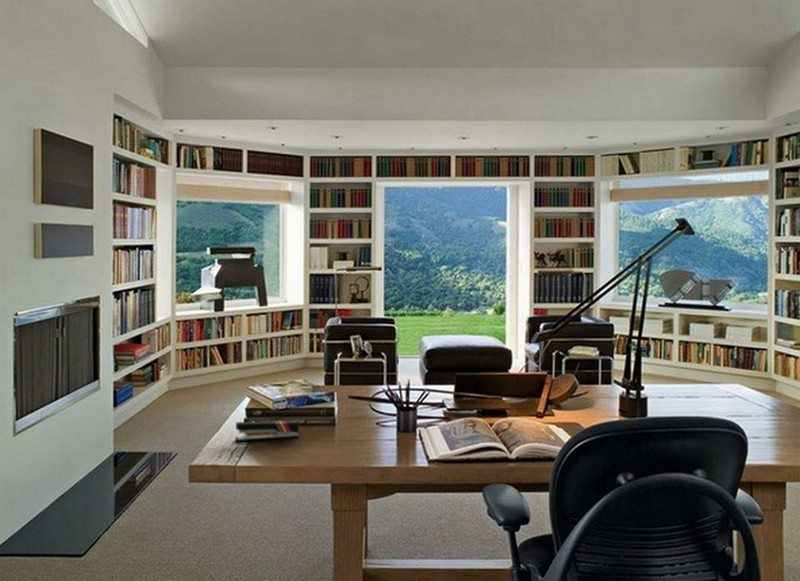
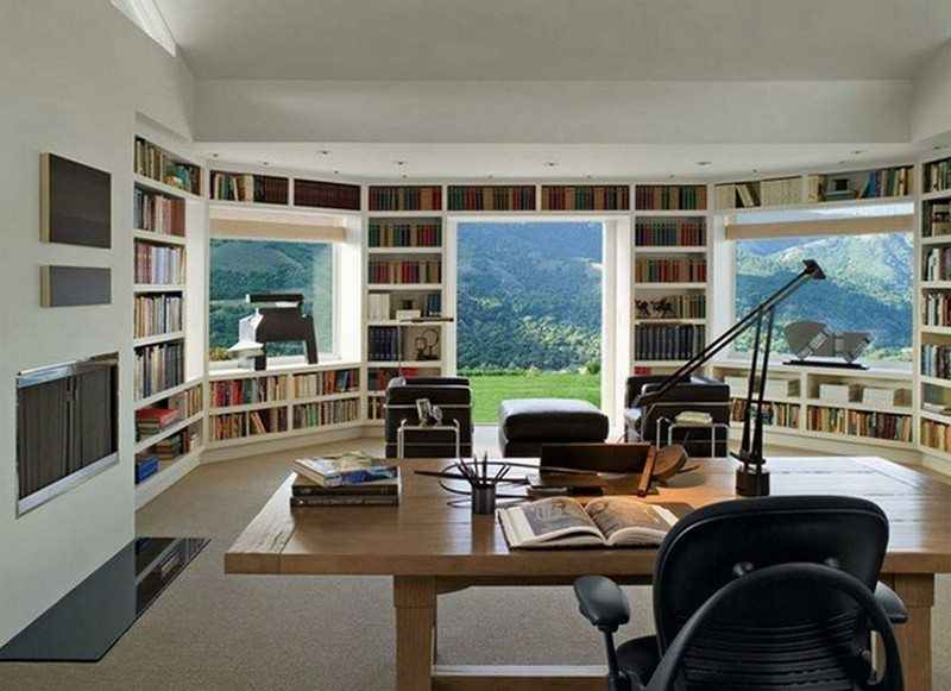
- stapler [234,420,300,442]
